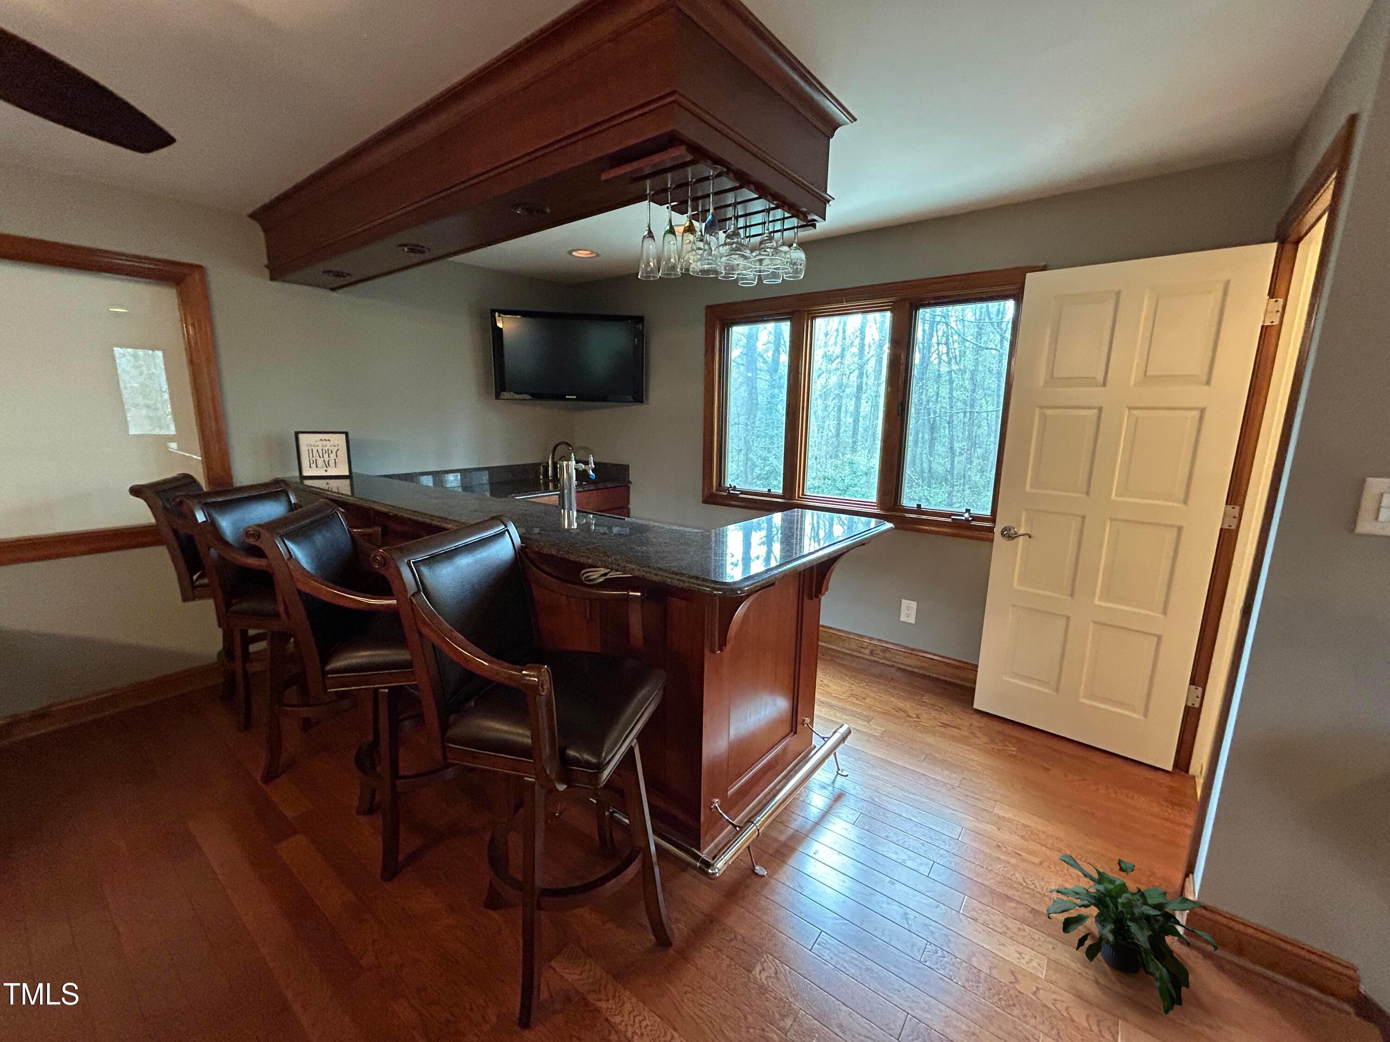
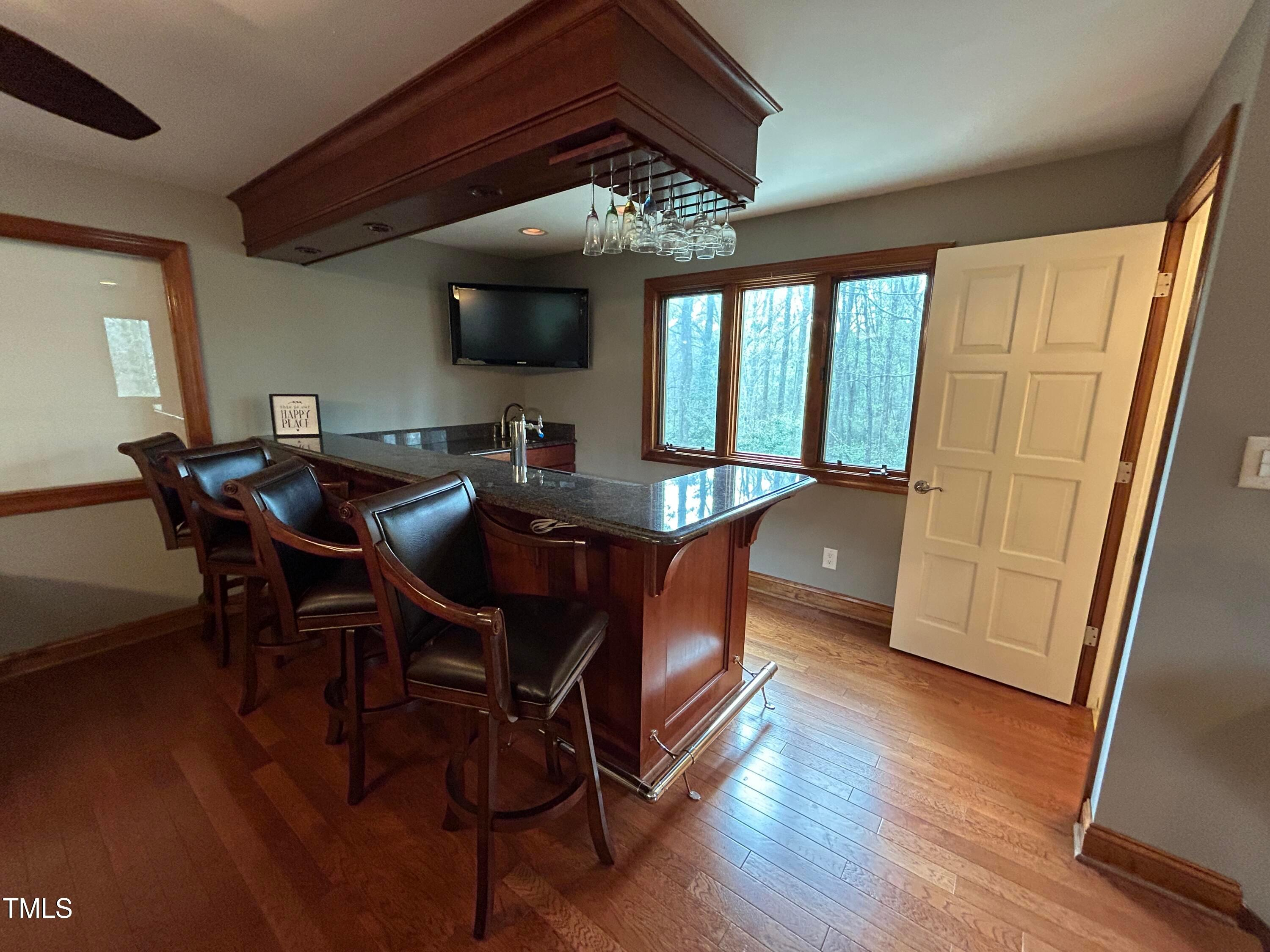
- potted plant [1046,855,1218,1015]
